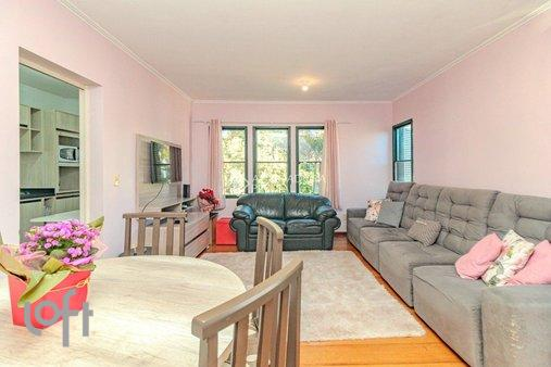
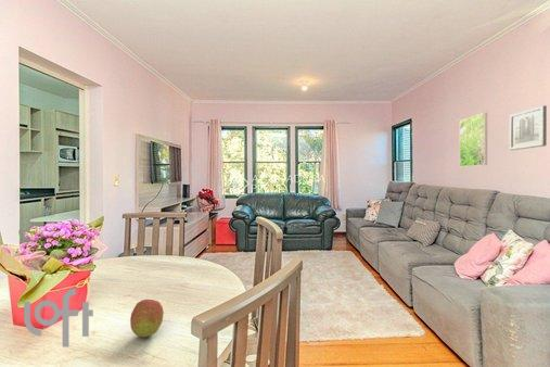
+ fruit [129,299,165,339]
+ wall art [509,104,548,151]
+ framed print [459,112,488,168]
